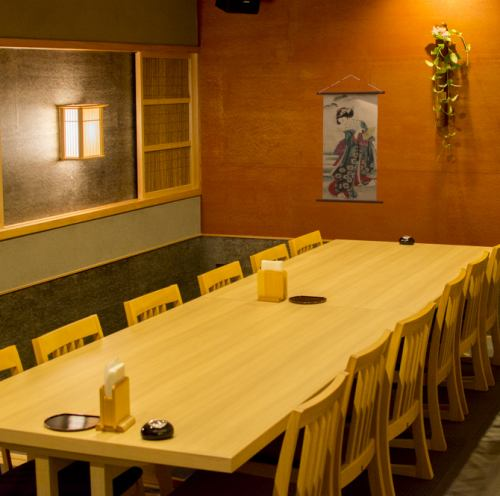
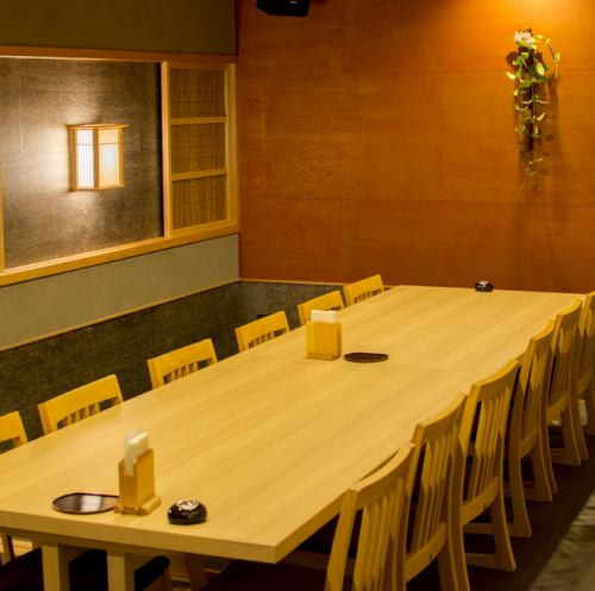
- wall scroll [315,74,386,205]
